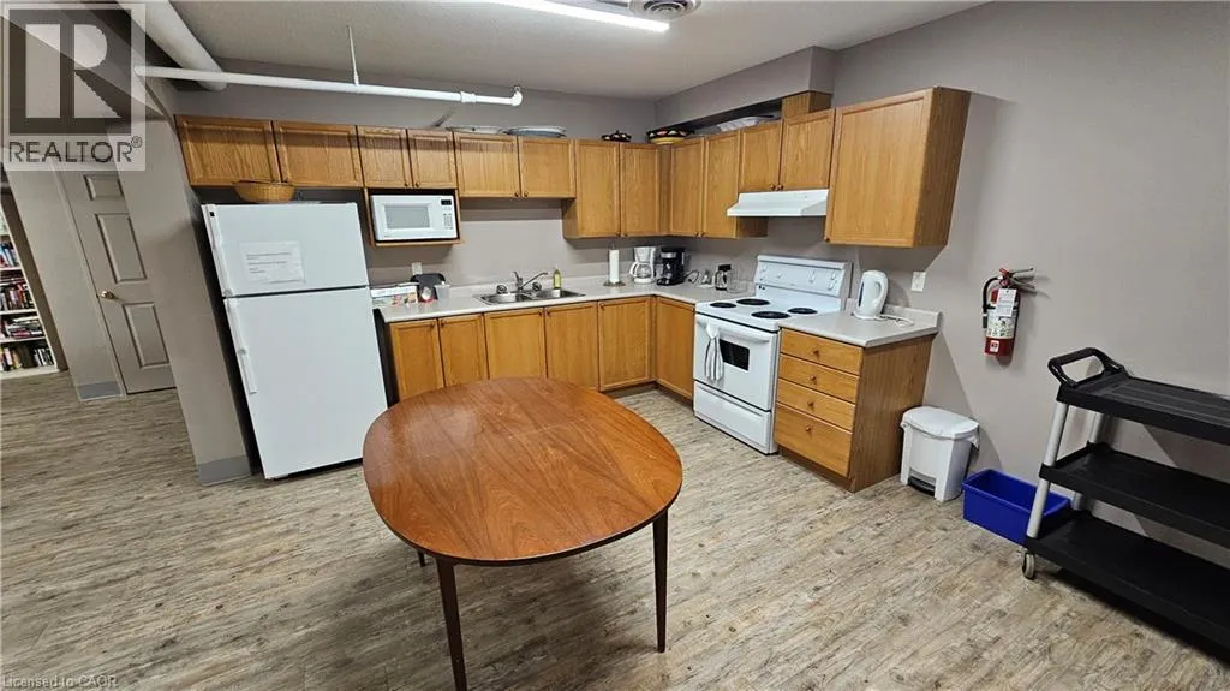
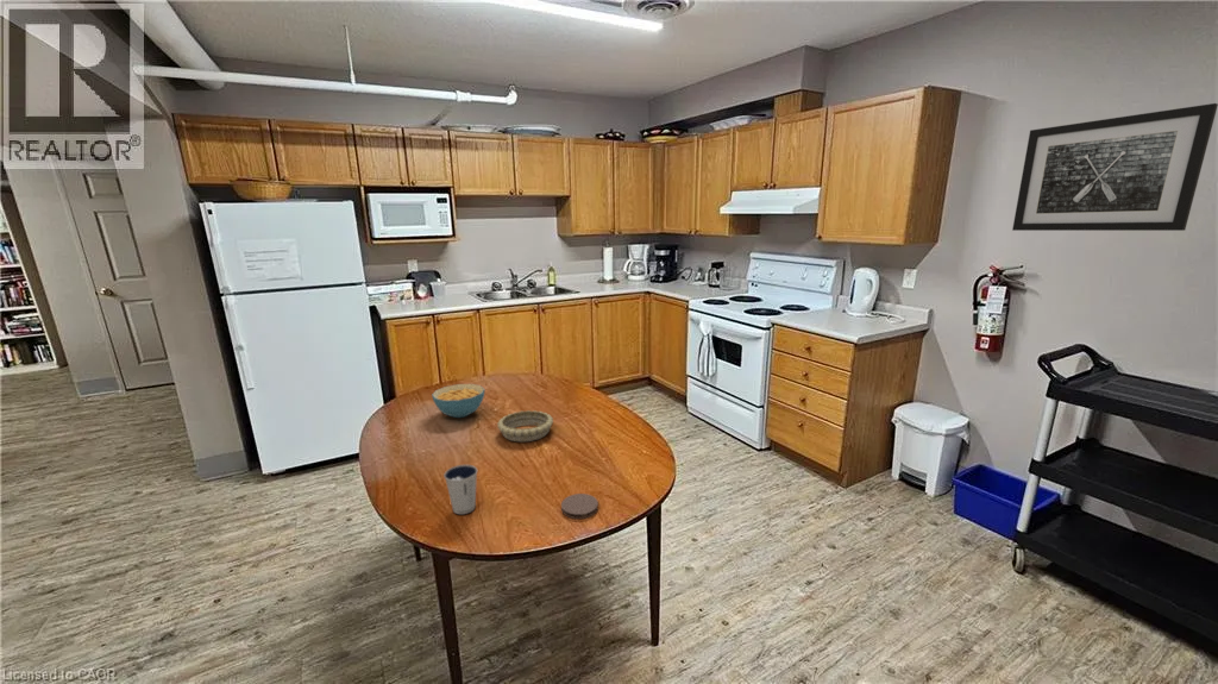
+ wall art [1011,102,1218,232]
+ dixie cup [442,464,478,515]
+ decorative bowl [496,409,554,443]
+ cereal bowl [431,383,485,419]
+ coaster [560,492,599,520]
